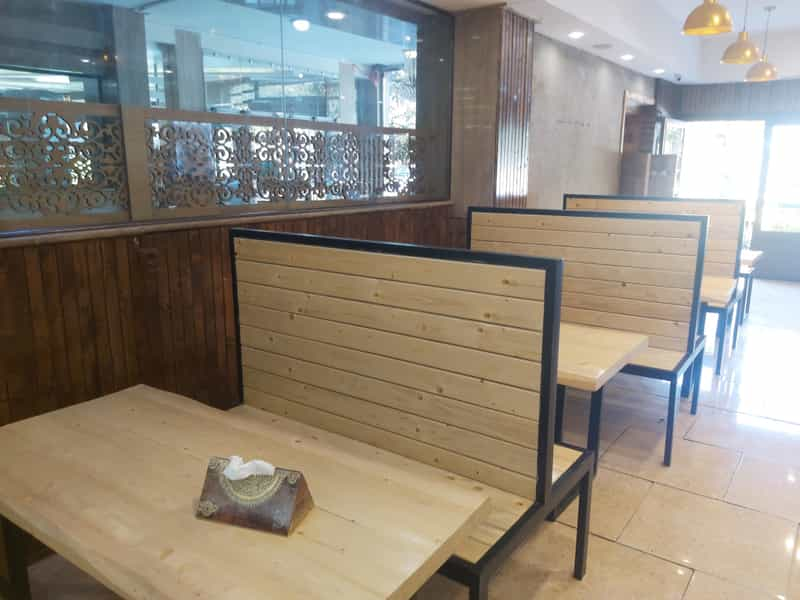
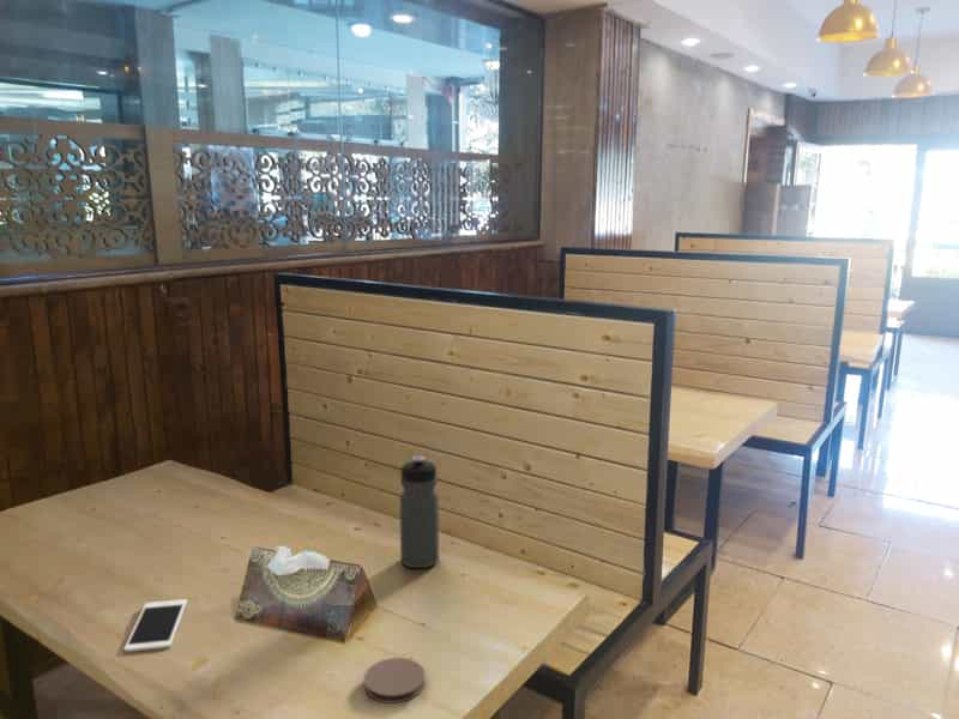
+ water bottle [398,455,440,569]
+ cell phone [122,598,188,653]
+ coaster [363,657,427,705]
